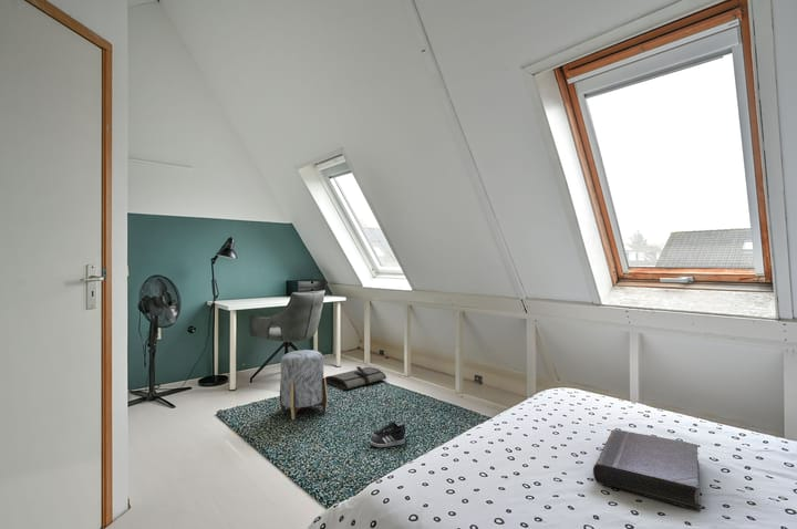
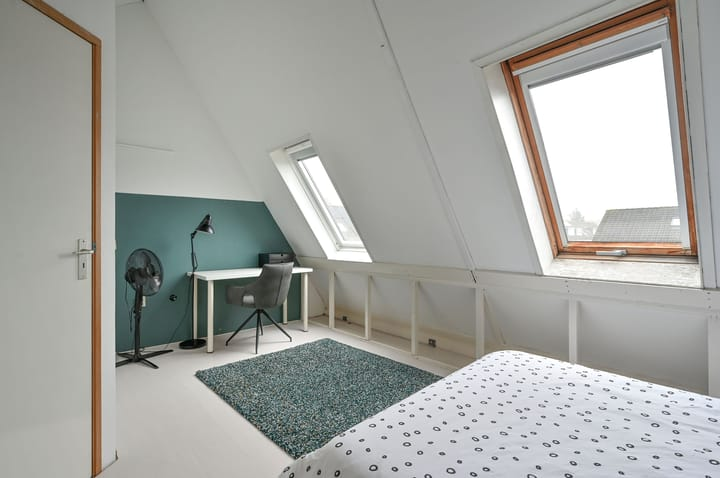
- tool roll [324,365,387,391]
- stool [279,349,329,421]
- shoe [369,421,407,448]
- book [592,428,702,512]
